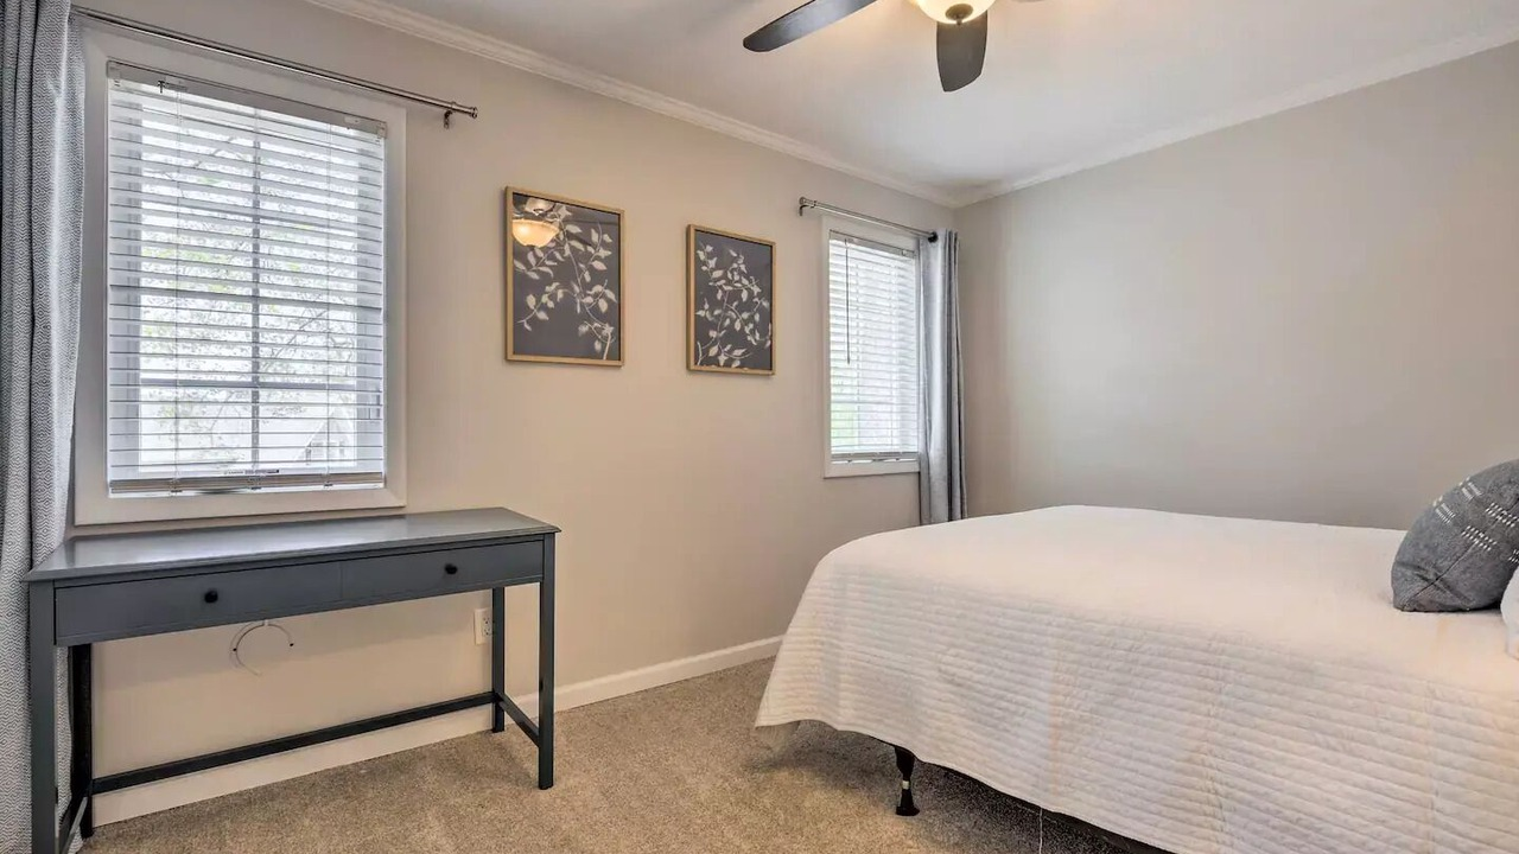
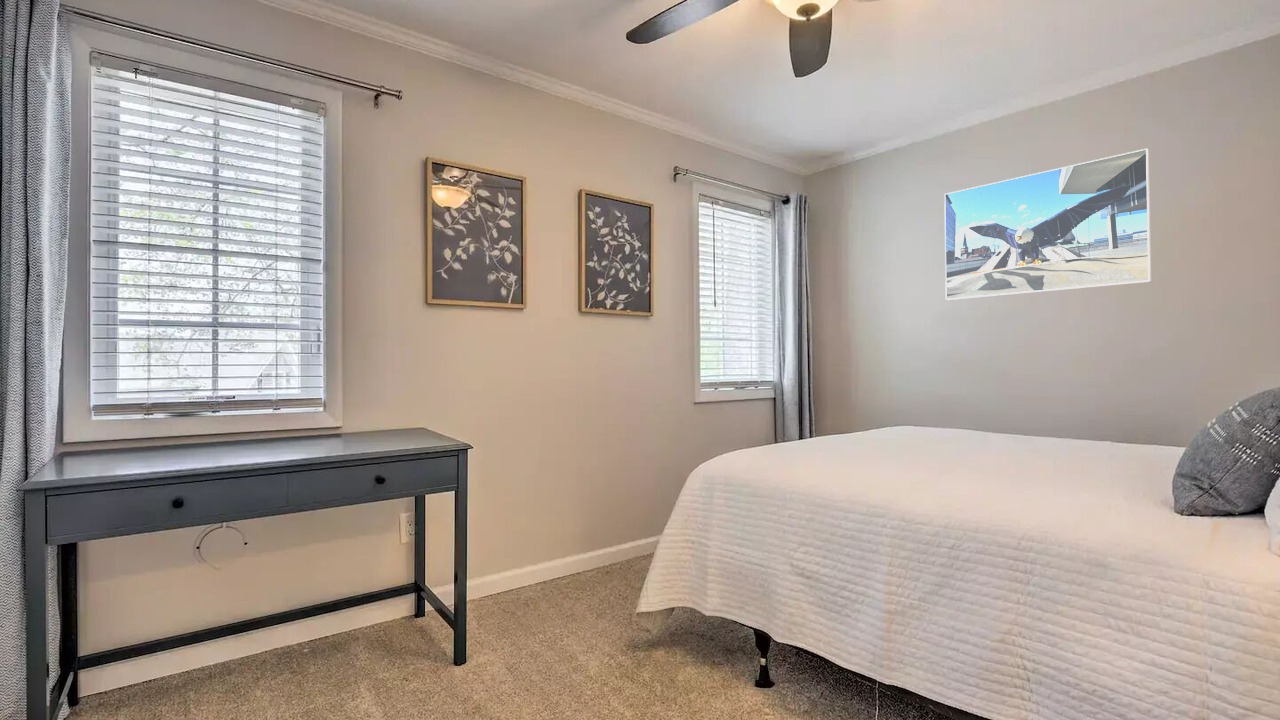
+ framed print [943,148,1152,301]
